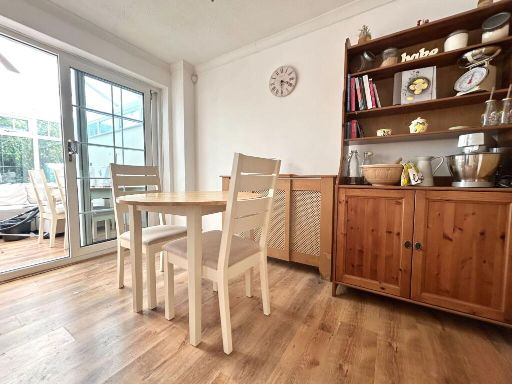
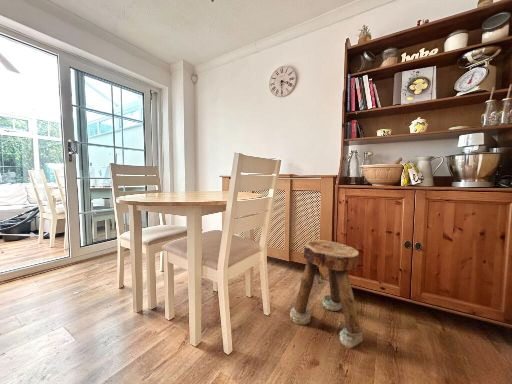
+ stool [289,239,364,350]
